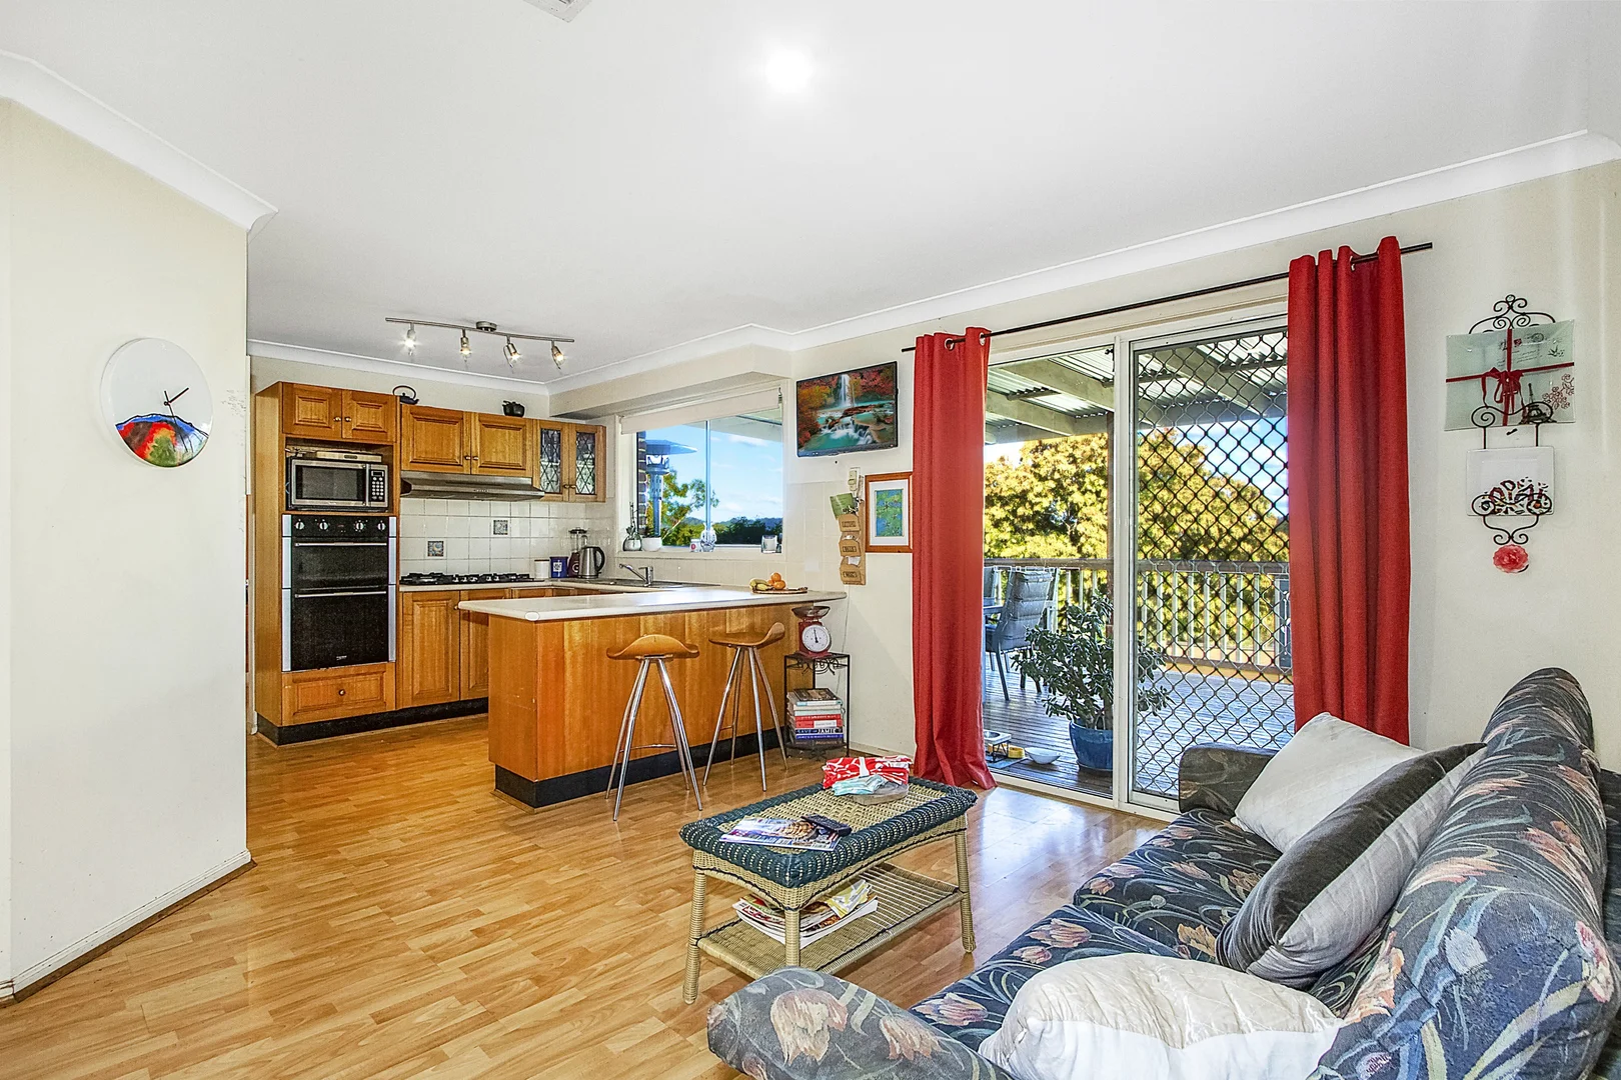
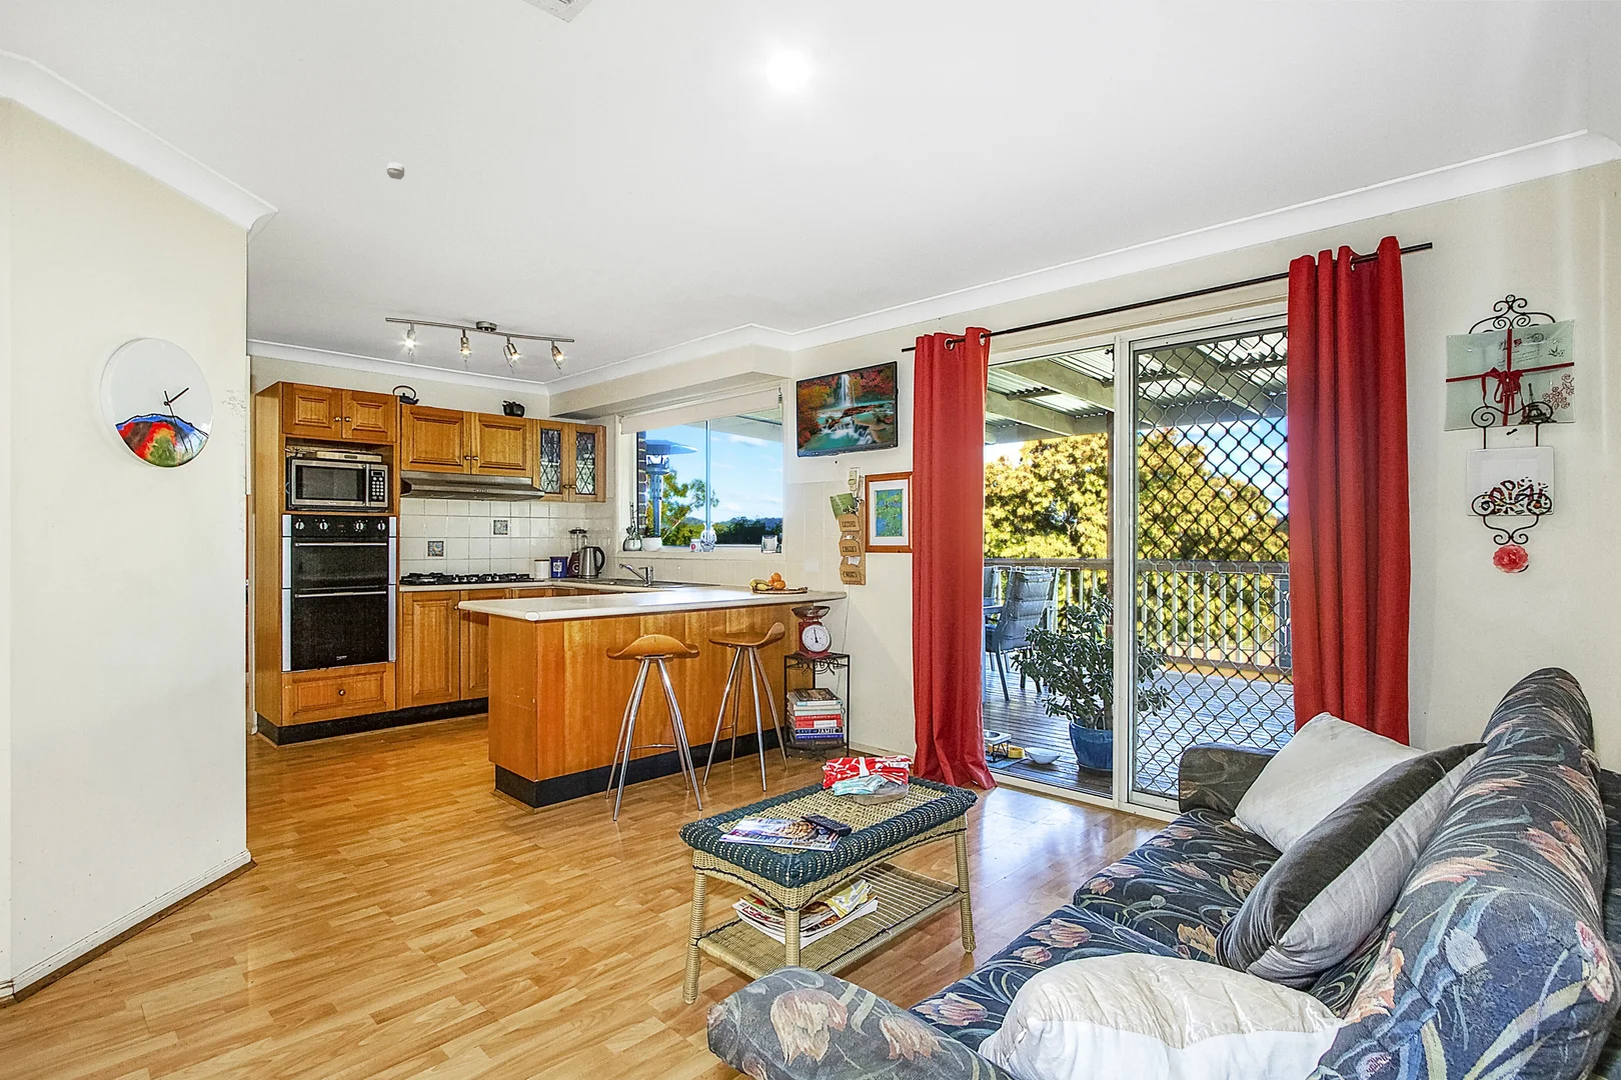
+ smoke detector [386,162,405,180]
